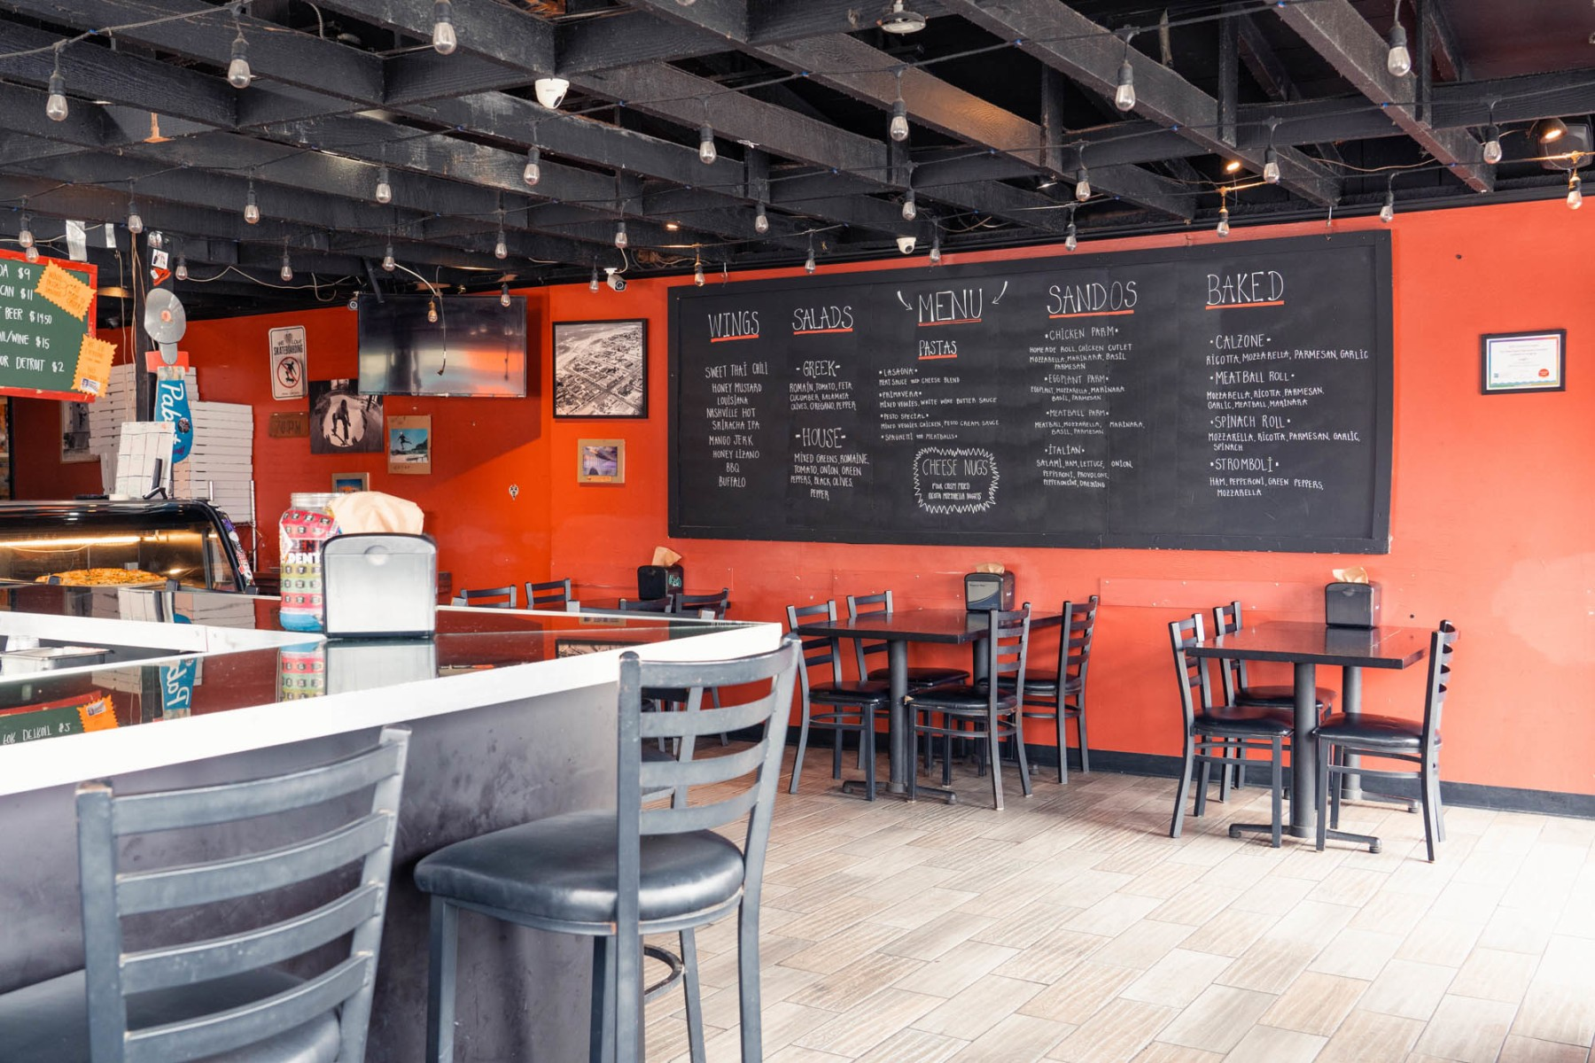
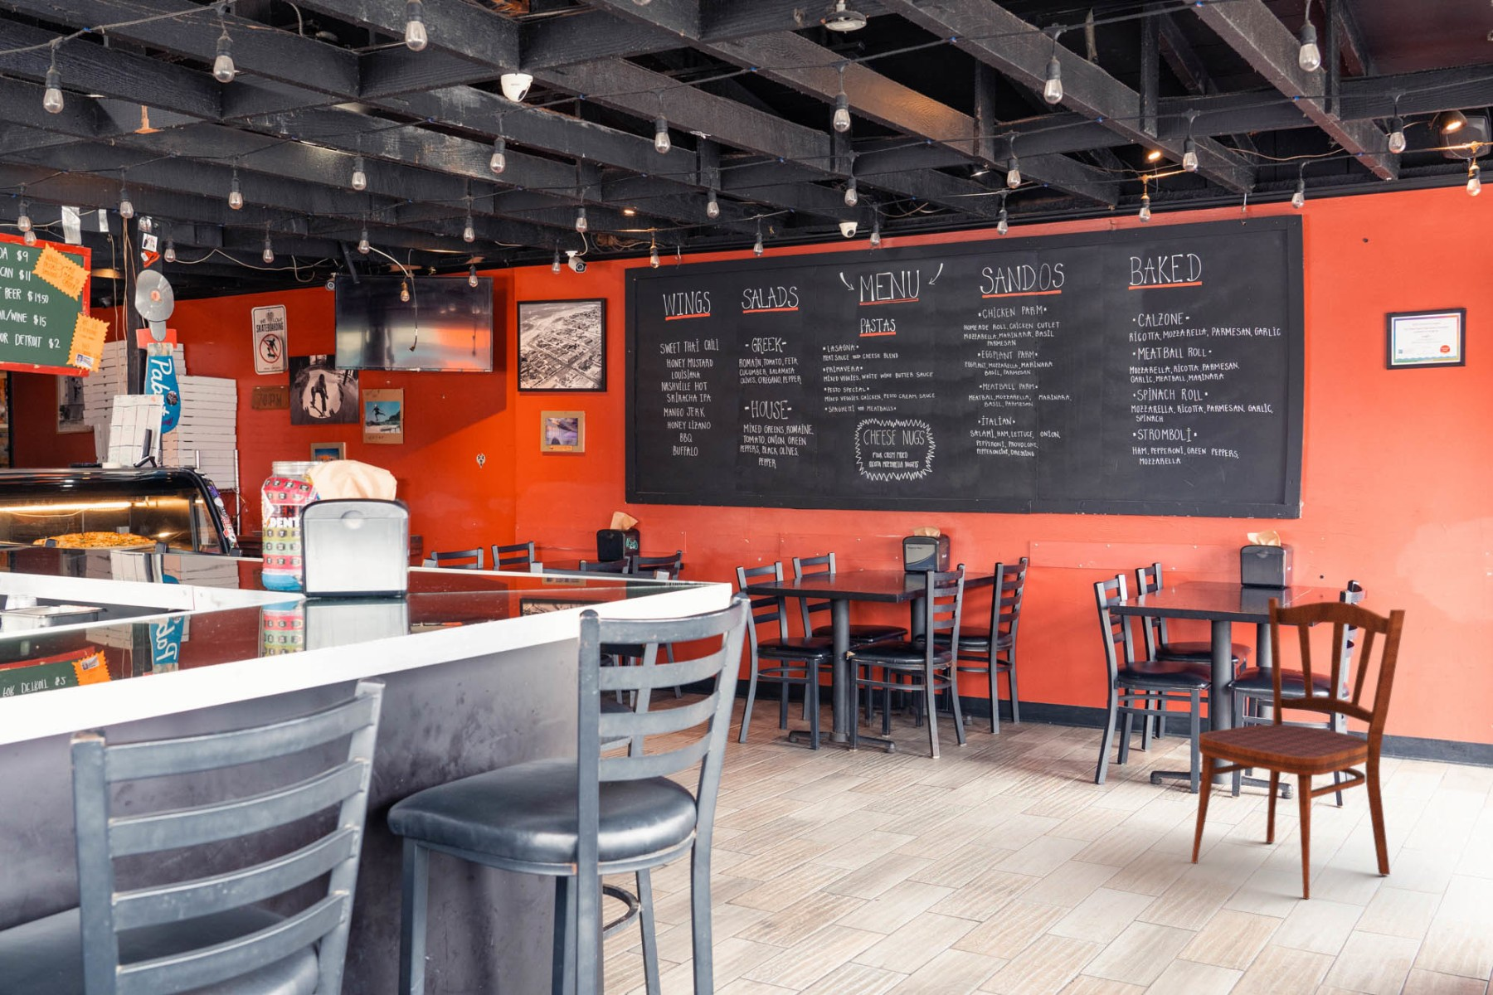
+ dining chair [1190,597,1406,901]
